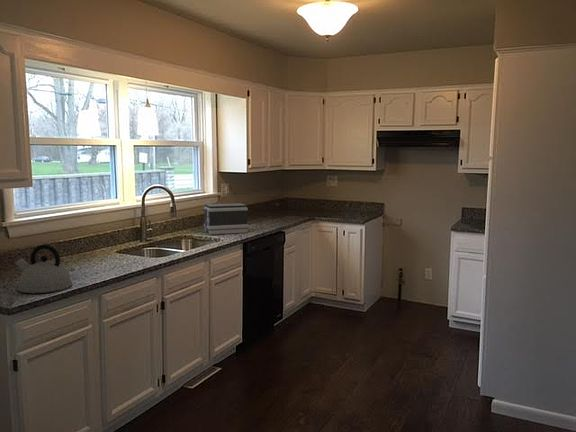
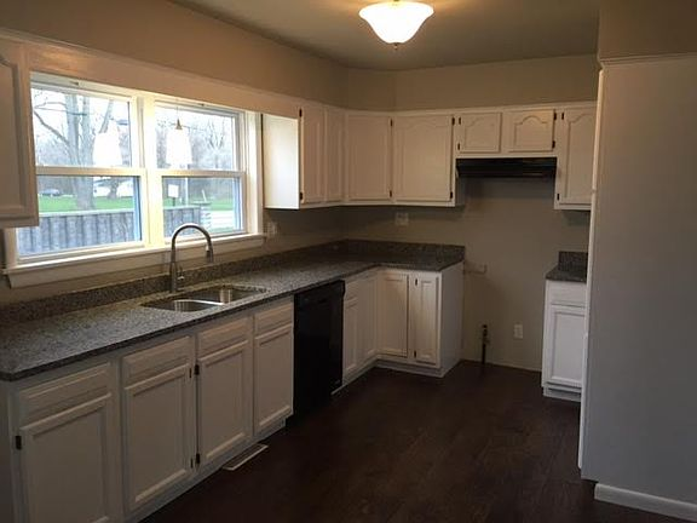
- kettle [14,244,73,294]
- toaster [200,202,249,236]
